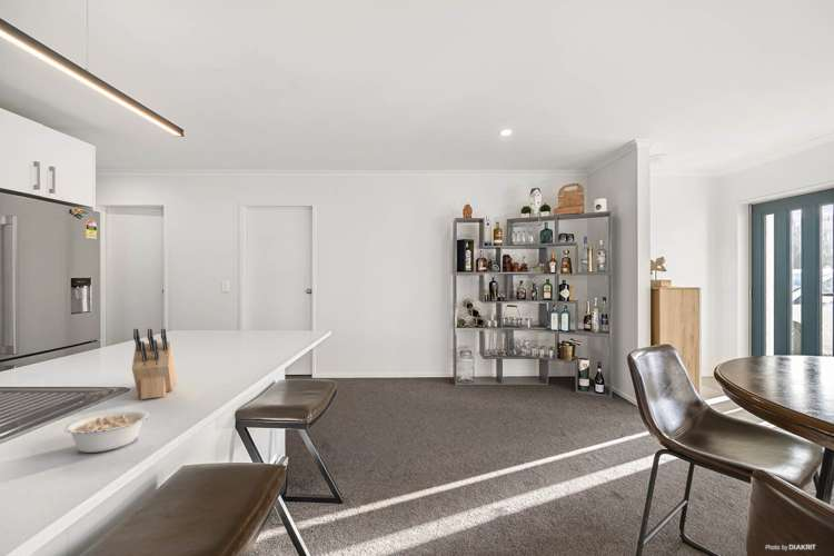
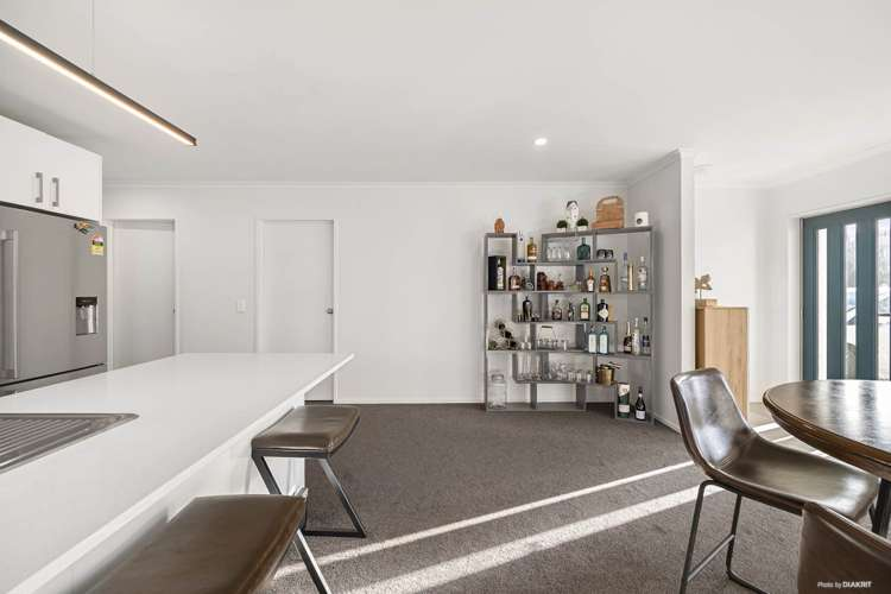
- knife block [131,328,177,400]
- legume [63,409,150,454]
